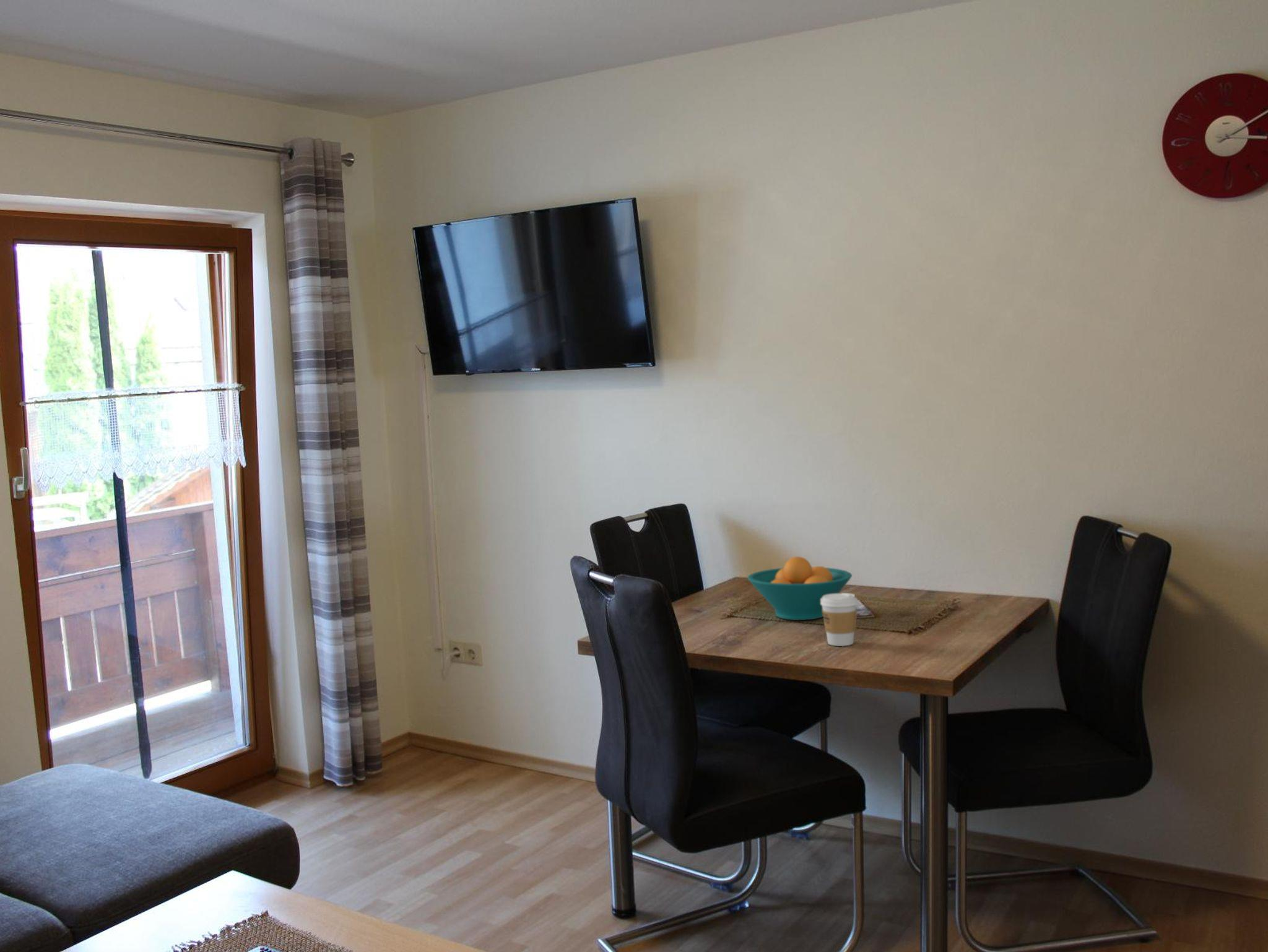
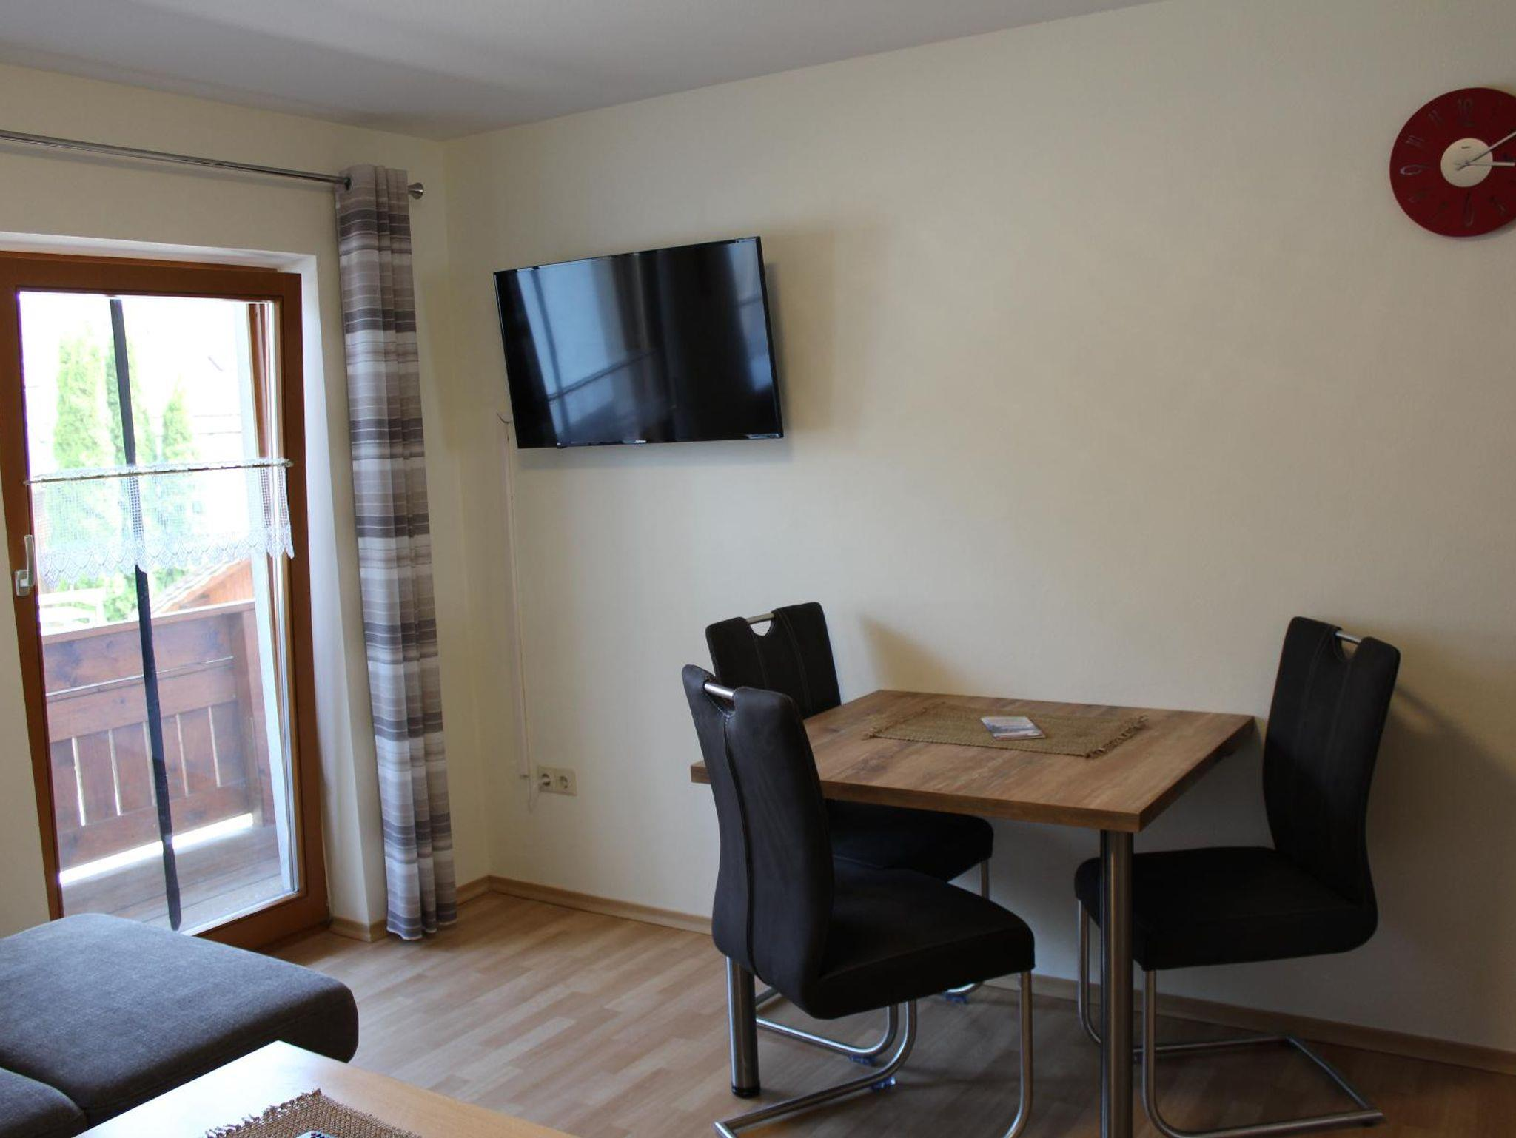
- coffee cup [821,592,858,647]
- fruit bowl [747,556,853,621]
